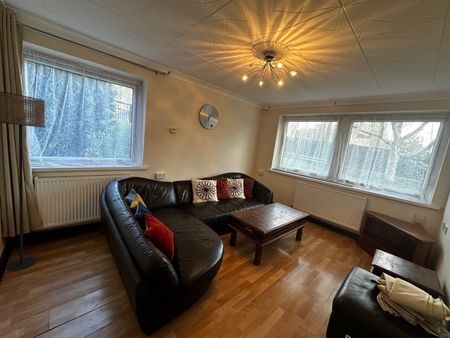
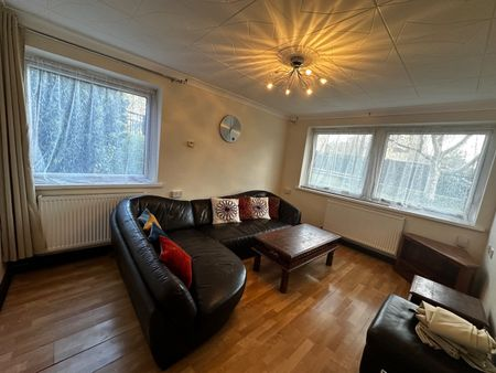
- floor lamp [0,91,46,272]
